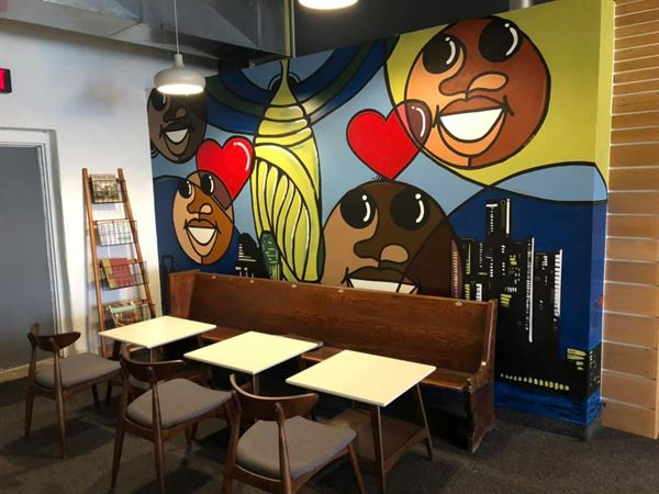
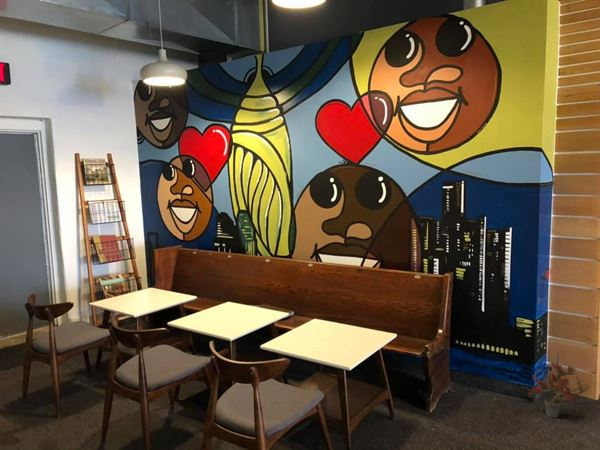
+ potted plant [523,352,590,419]
